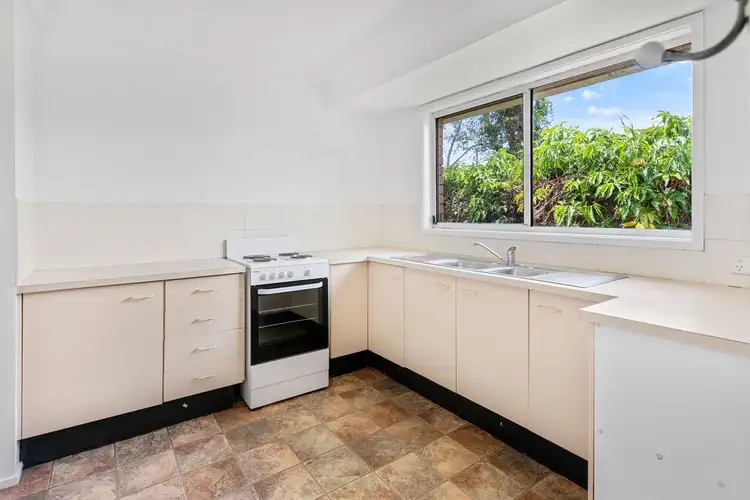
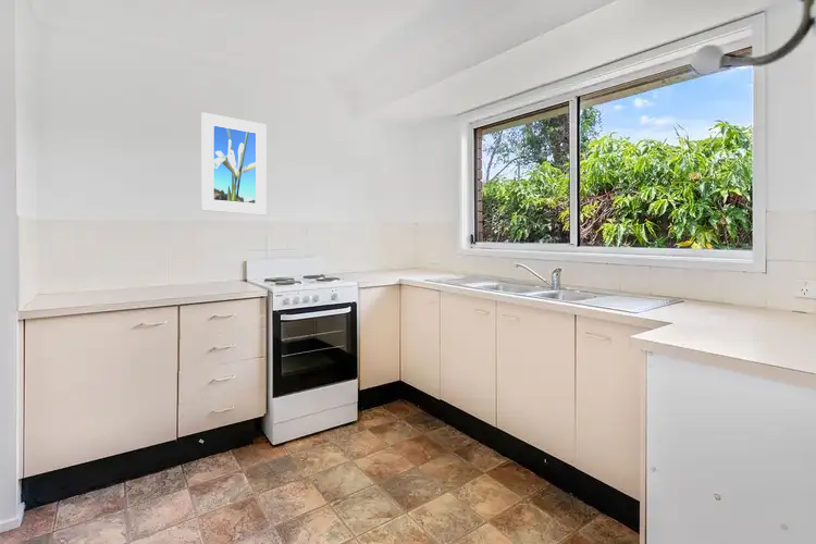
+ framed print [200,111,268,215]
